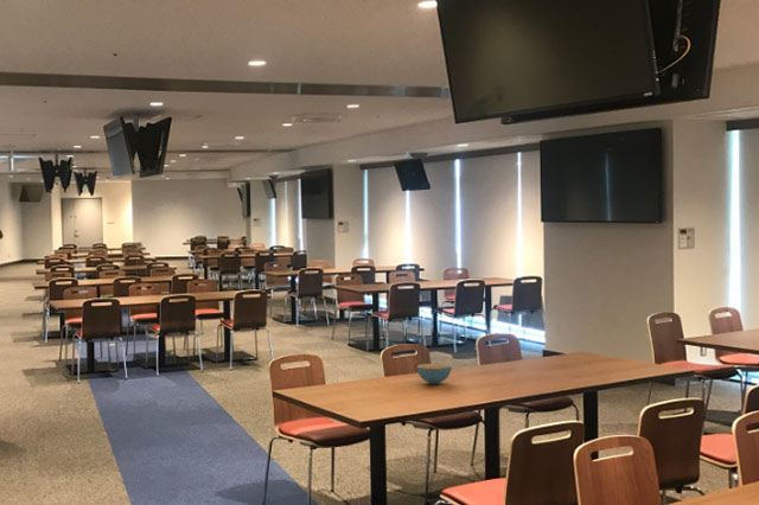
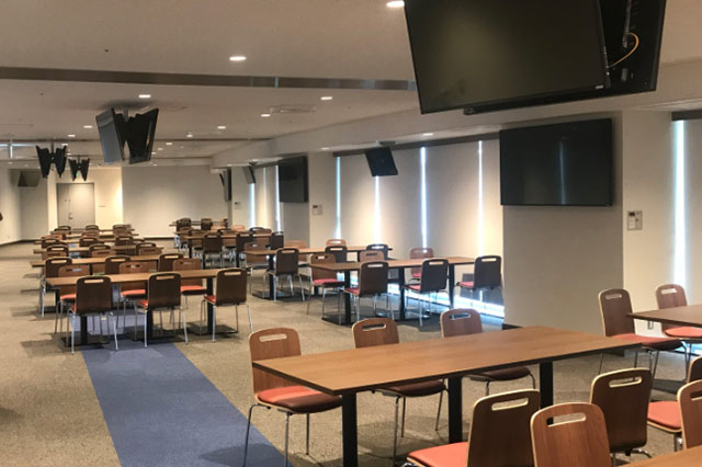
- cereal bowl [416,363,453,385]
